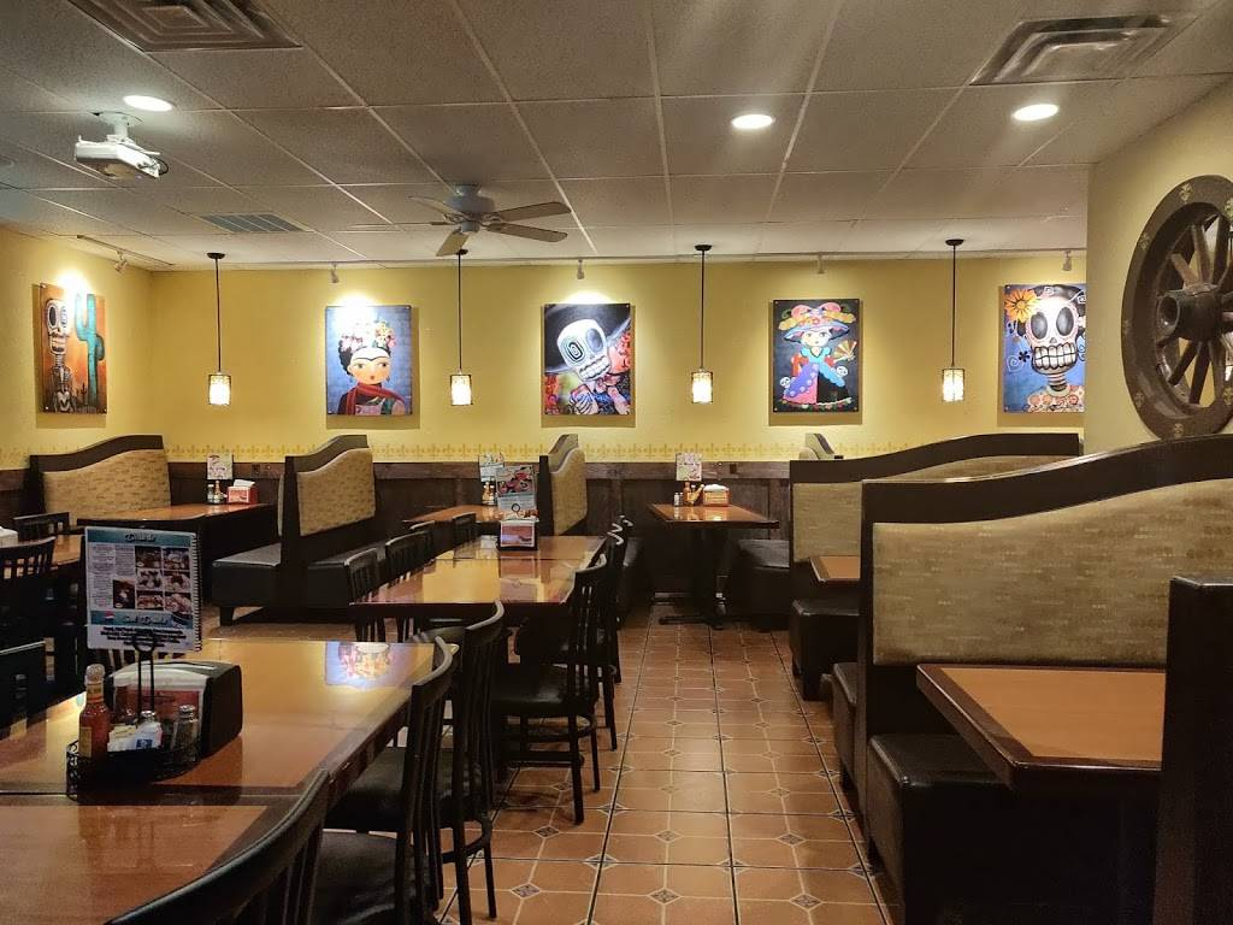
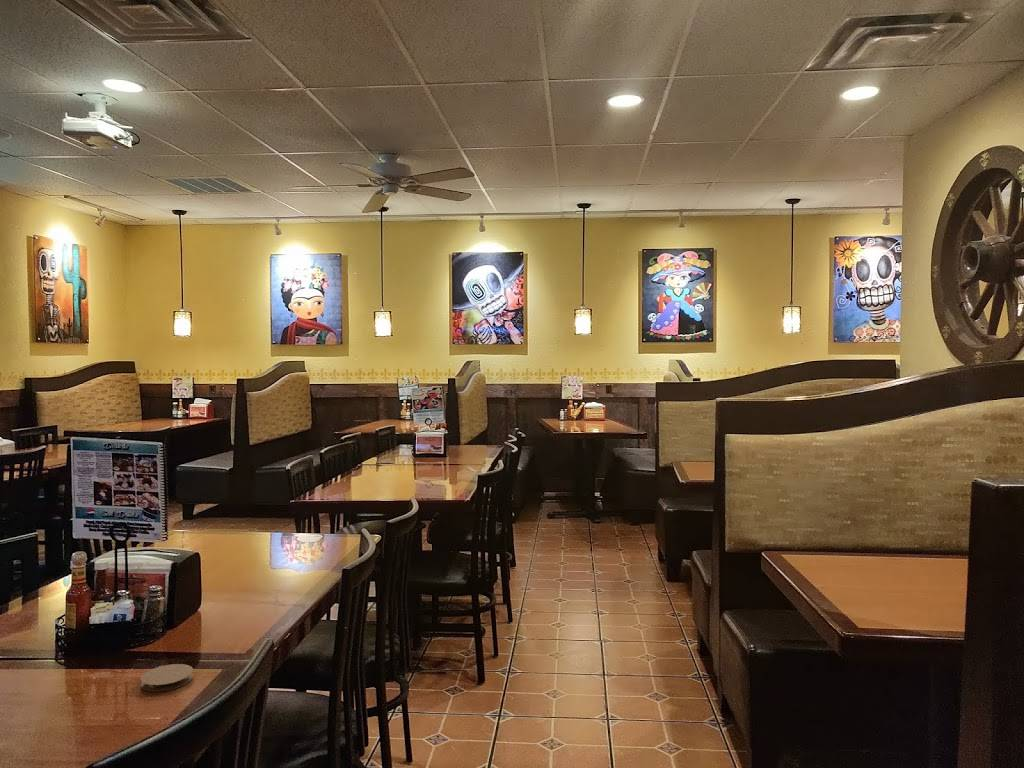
+ coaster [140,663,194,693]
